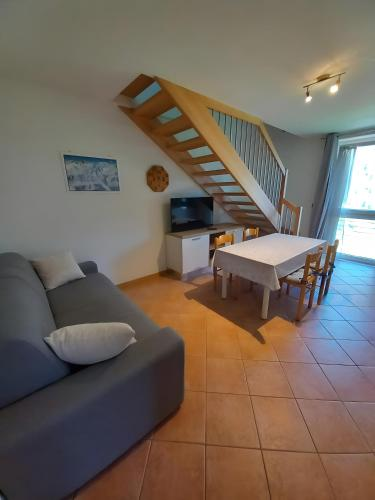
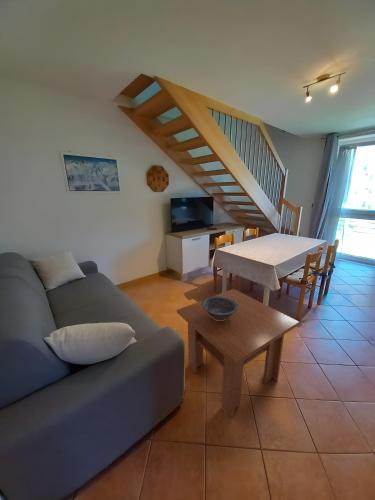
+ decorative bowl [202,295,238,321]
+ coffee table [176,288,300,419]
